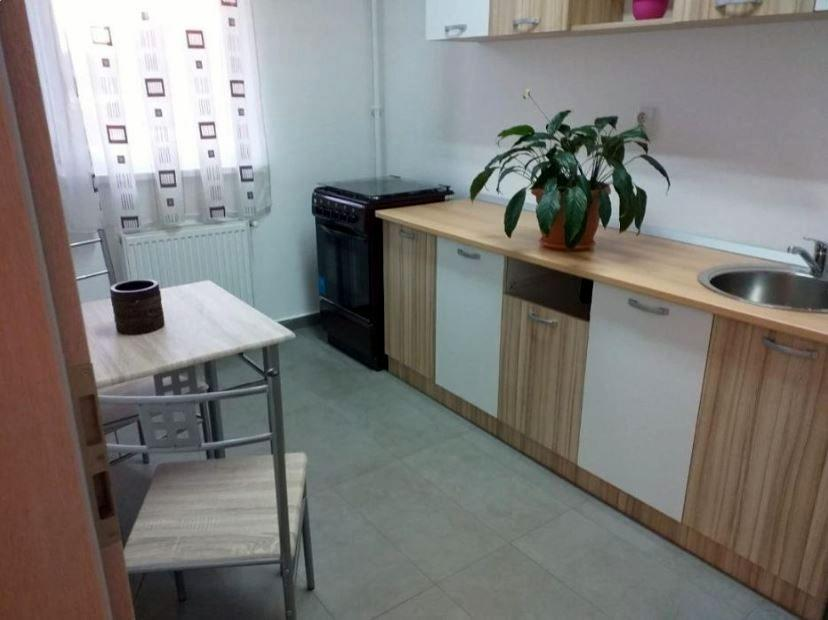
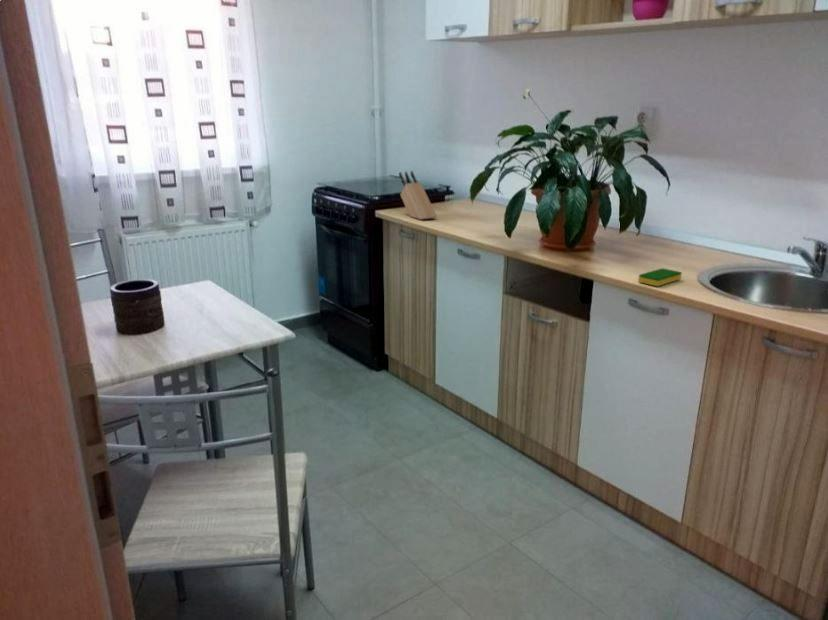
+ dish sponge [637,267,683,287]
+ knife block [398,170,438,221]
